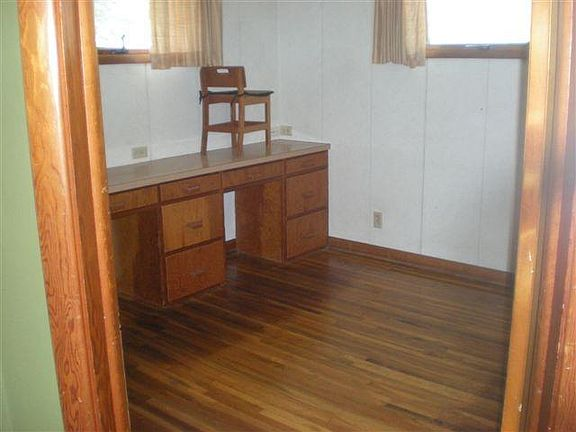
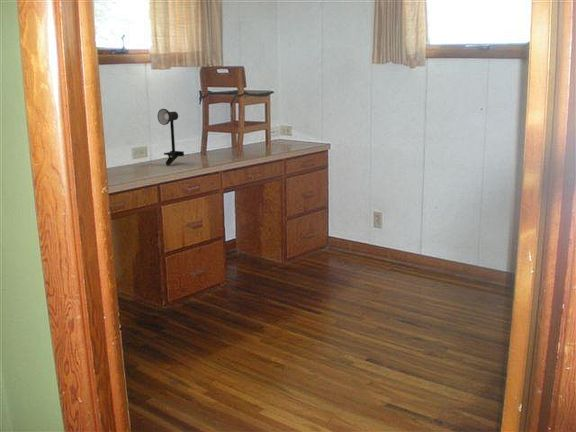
+ desk lamp [157,108,185,166]
